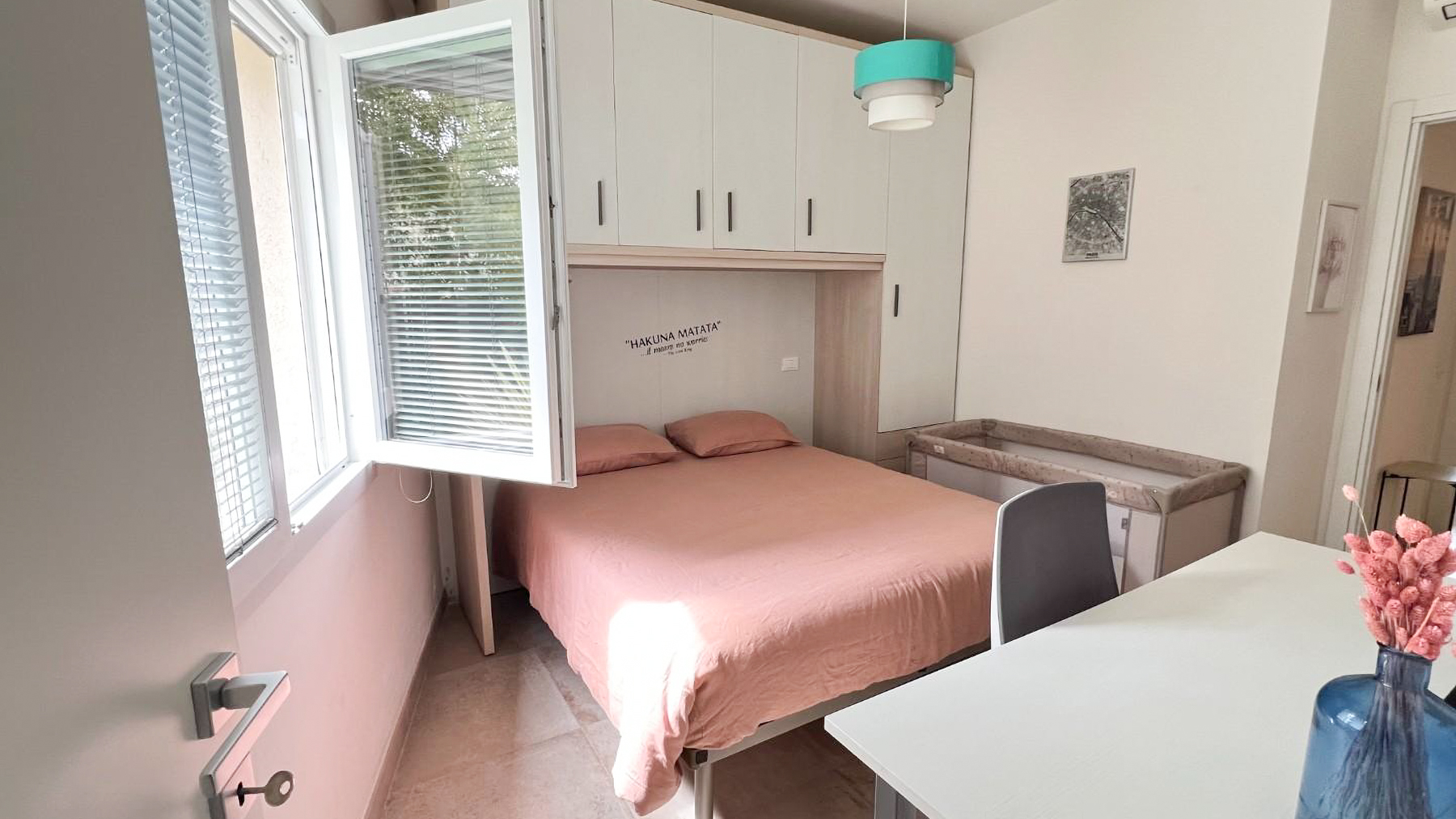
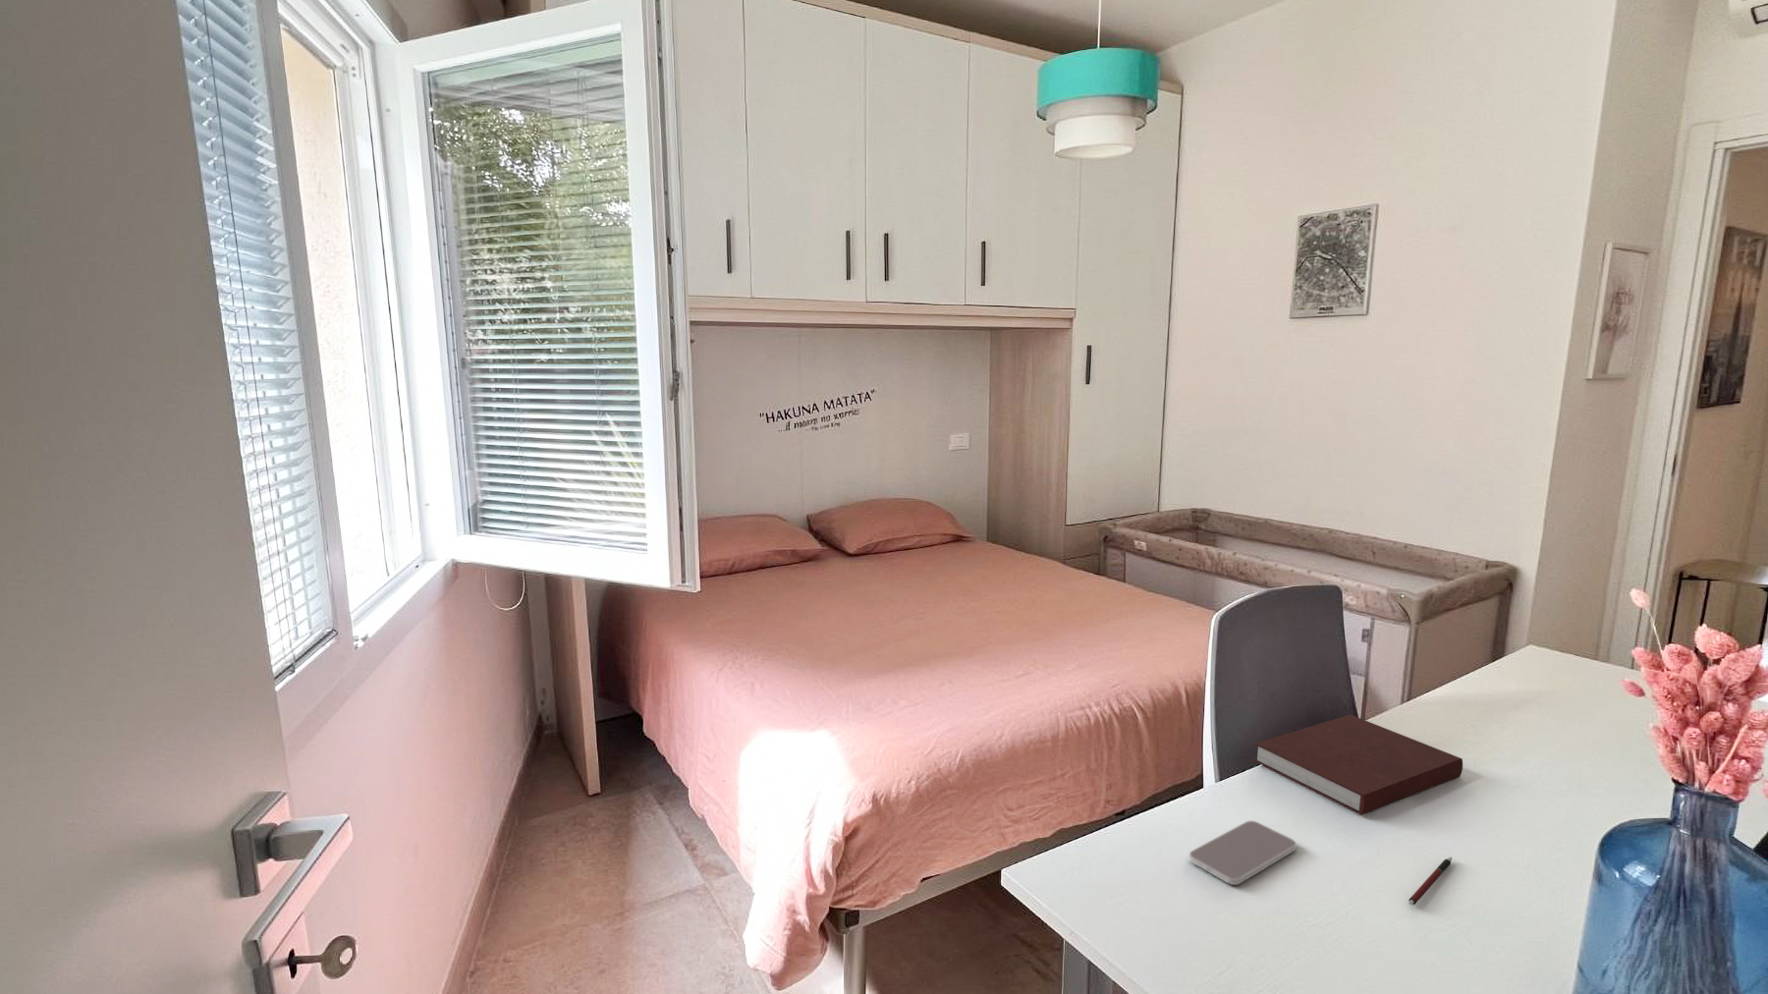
+ pen [1407,857,1452,905]
+ smartphone [1189,820,1298,886]
+ notebook [1252,714,1463,816]
